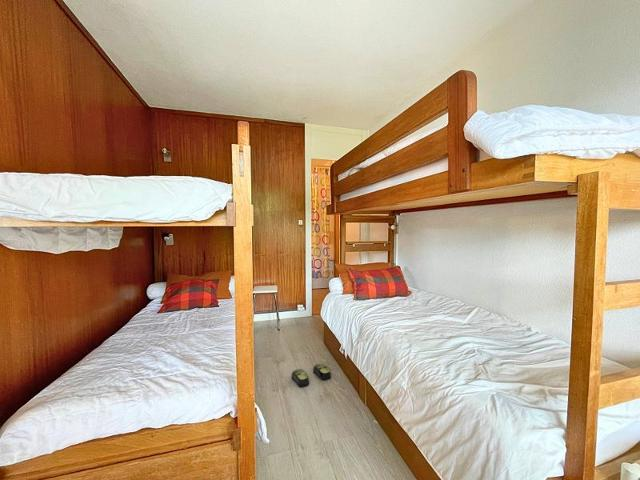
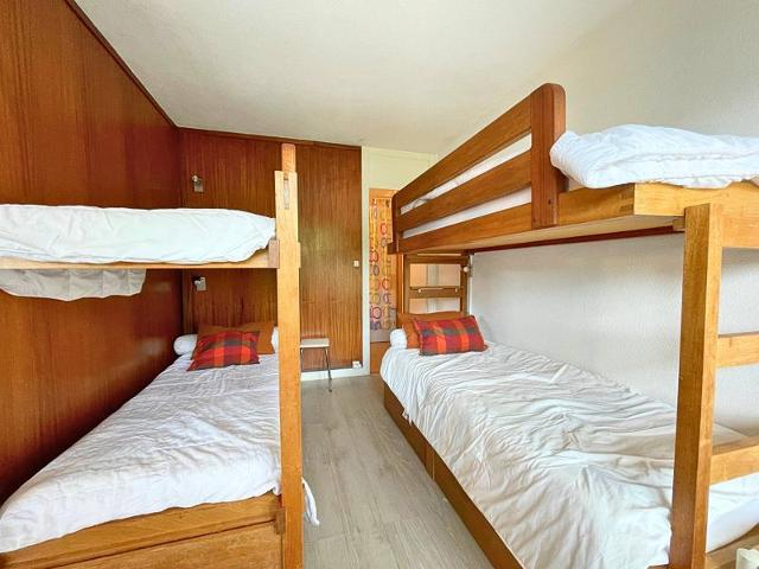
- slippers [291,363,332,388]
